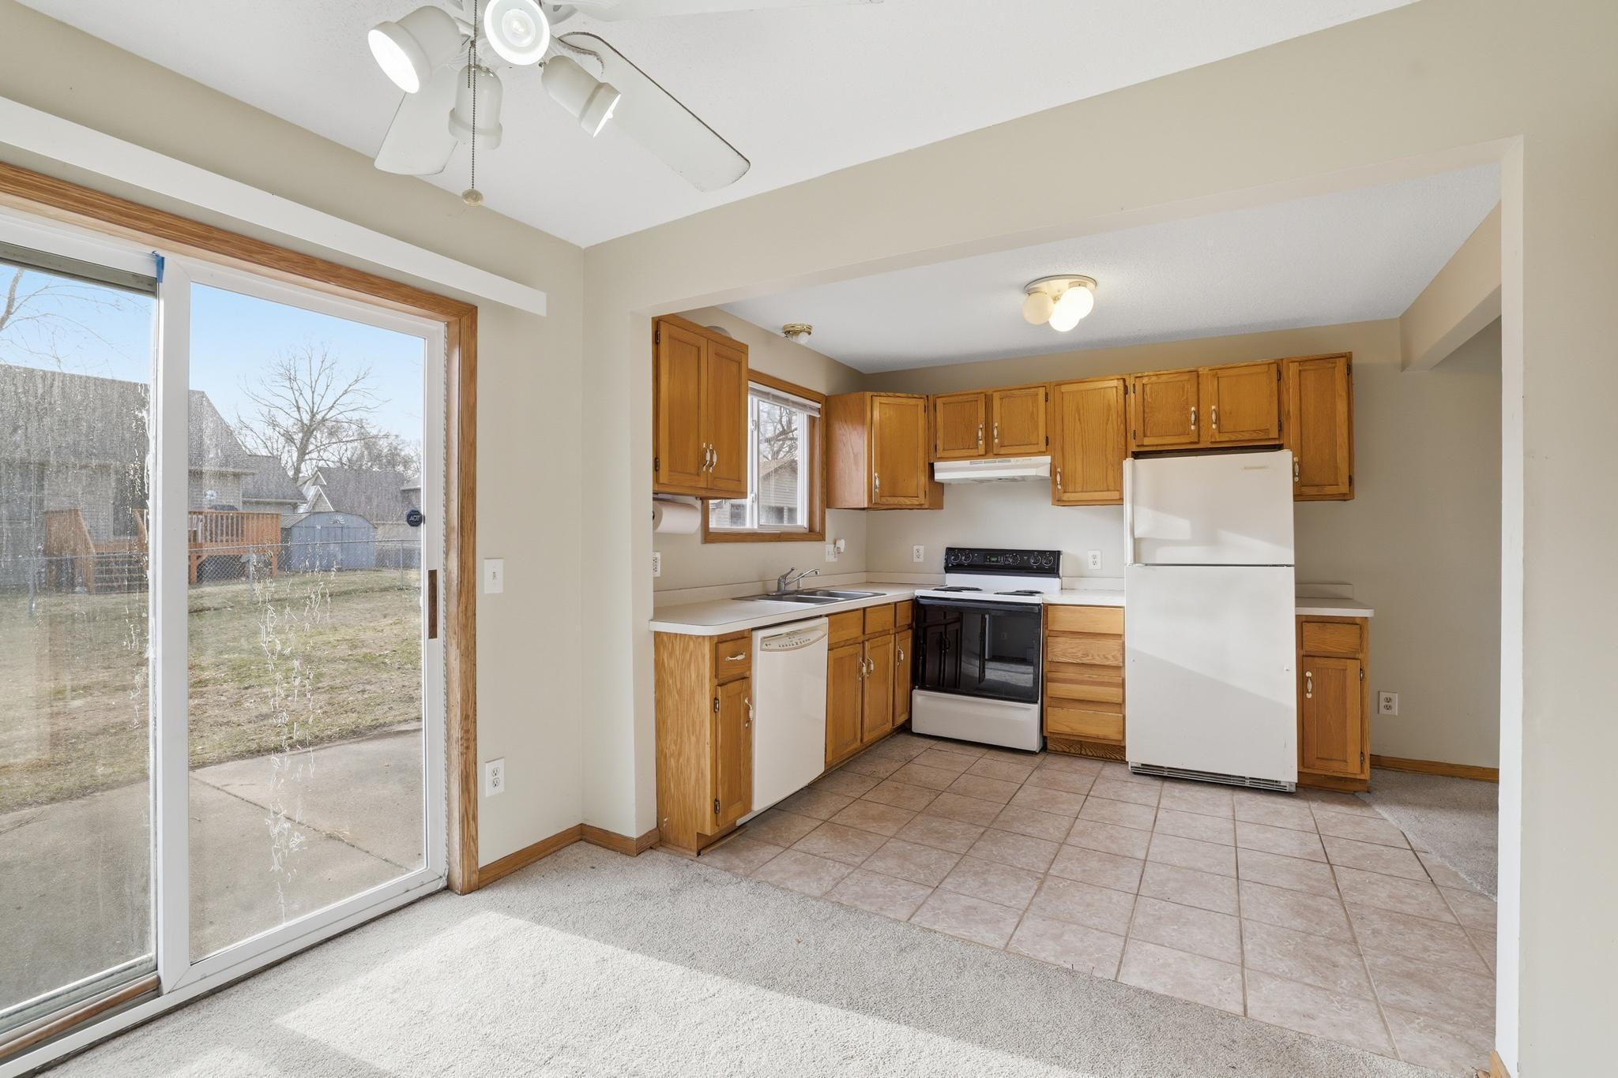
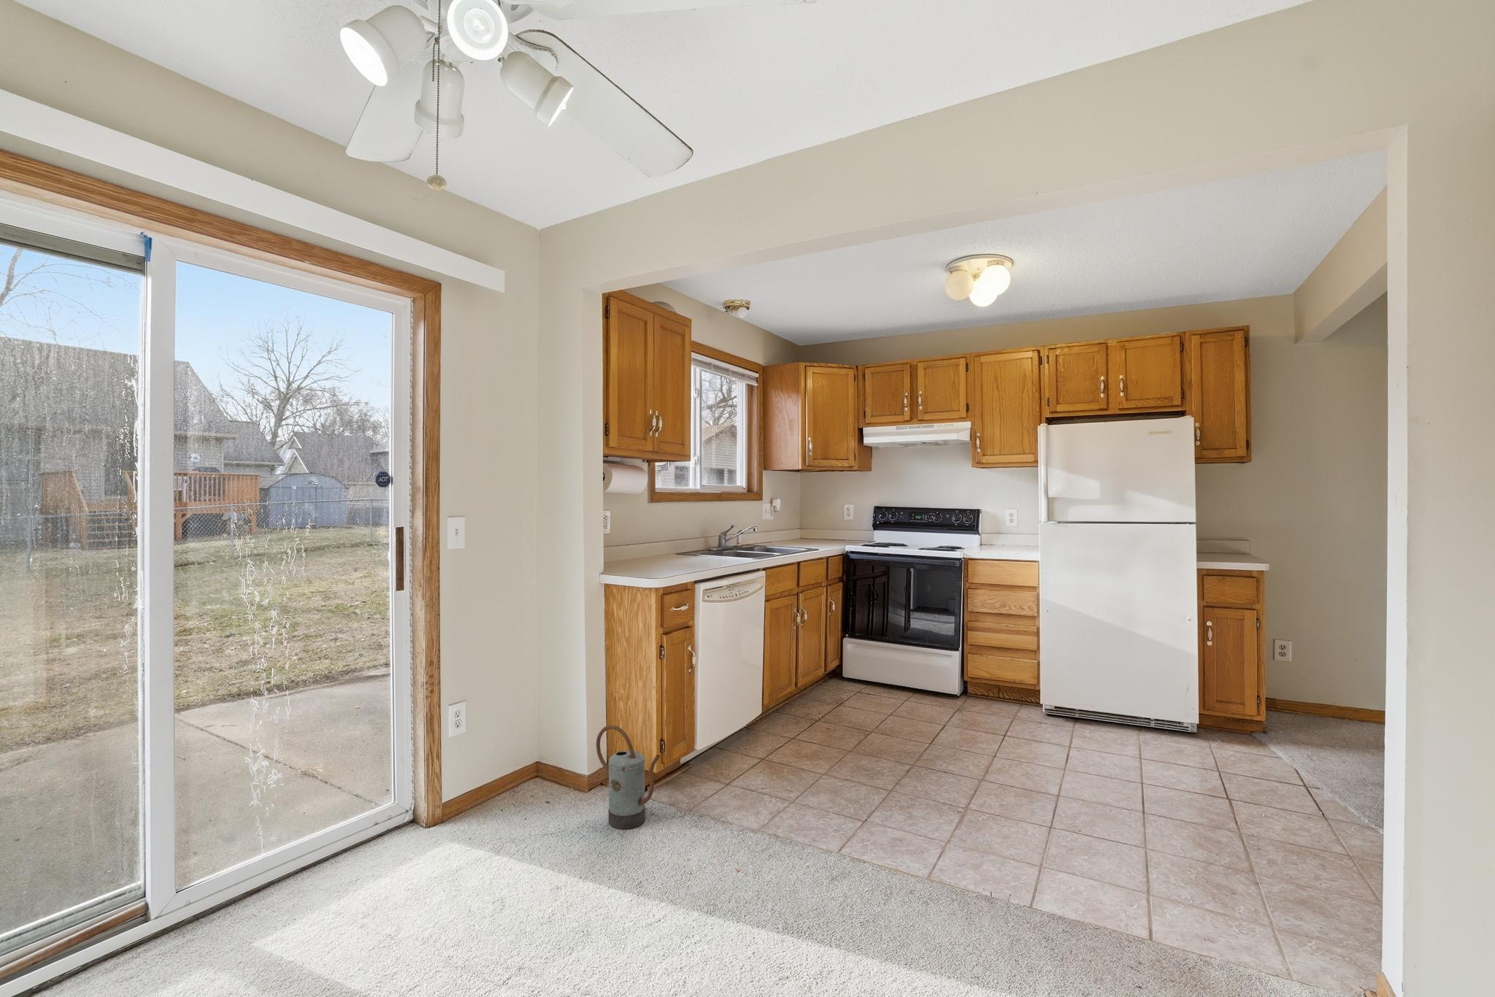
+ watering can [596,724,662,830]
